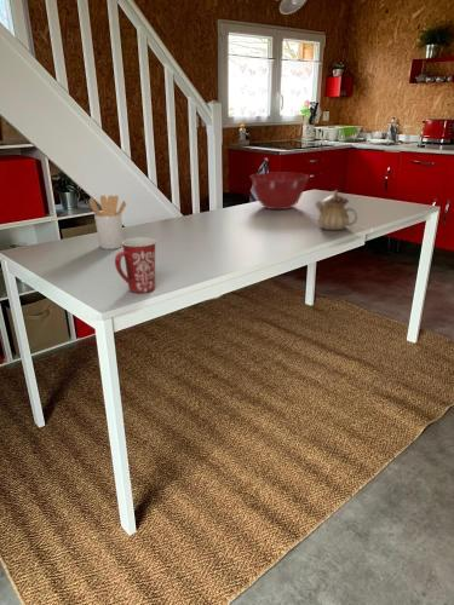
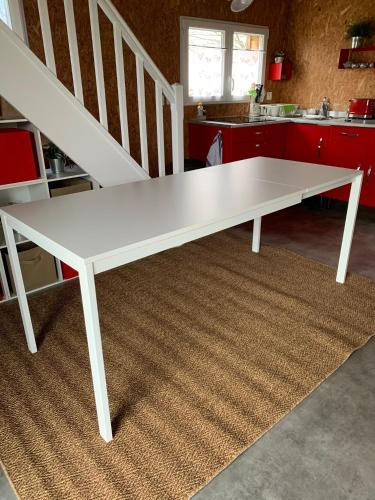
- mug [114,237,157,294]
- teapot [314,189,358,231]
- utensil holder [88,194,127,250]
- mixing bowl [249,171,310,211]
